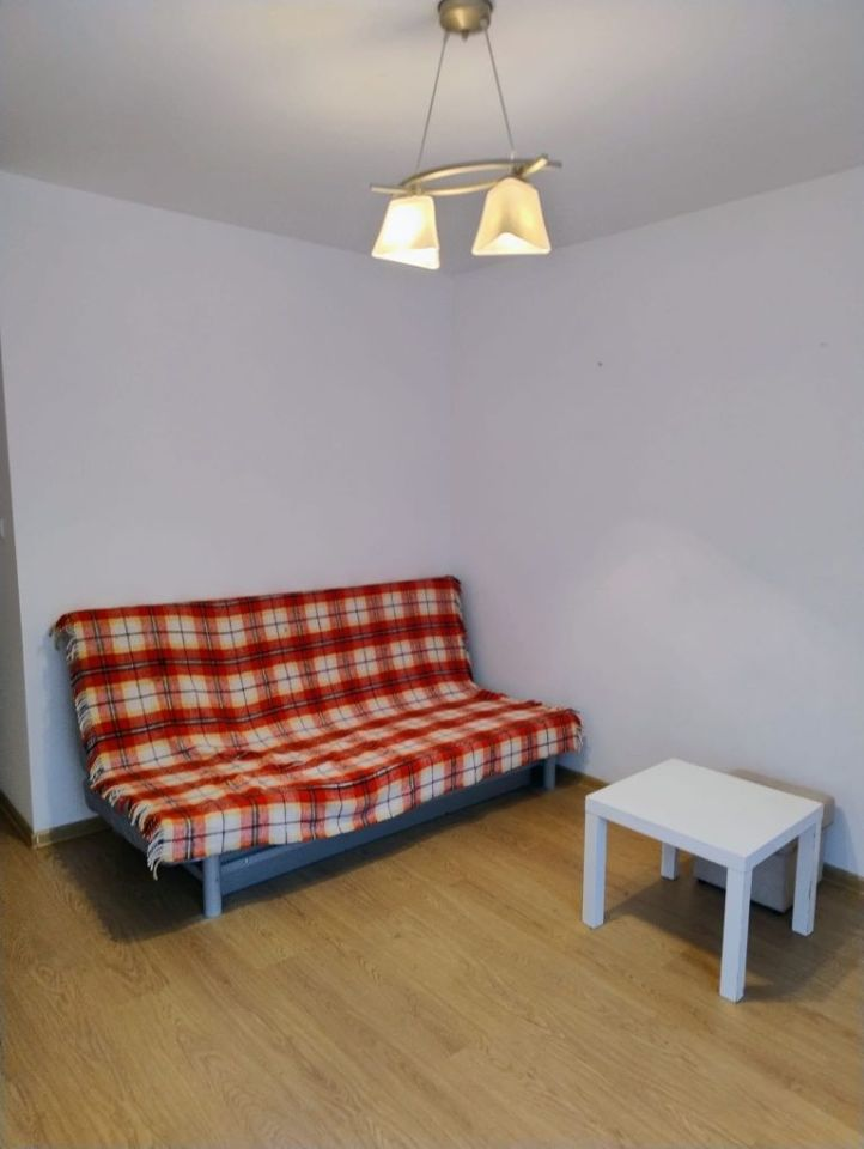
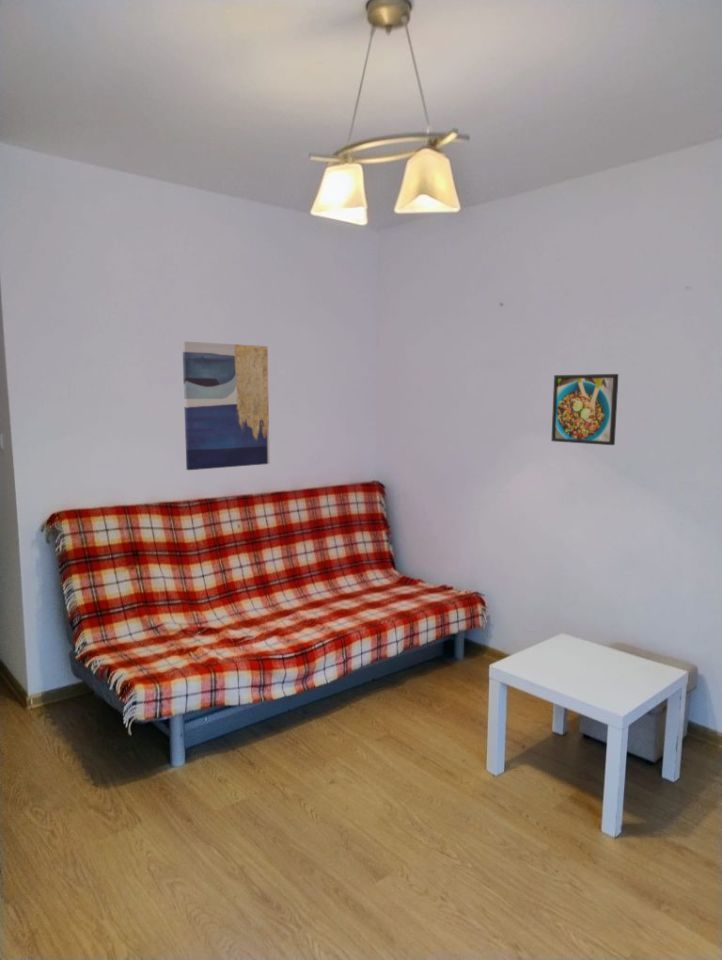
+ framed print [550,373,619,446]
+ wall art [181,340,271,471]
